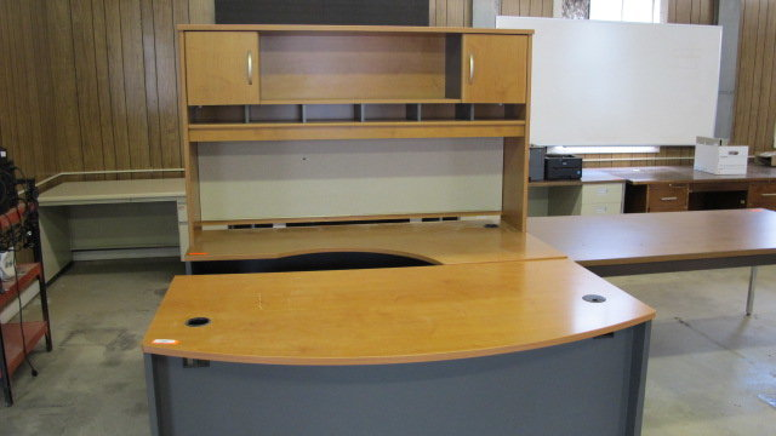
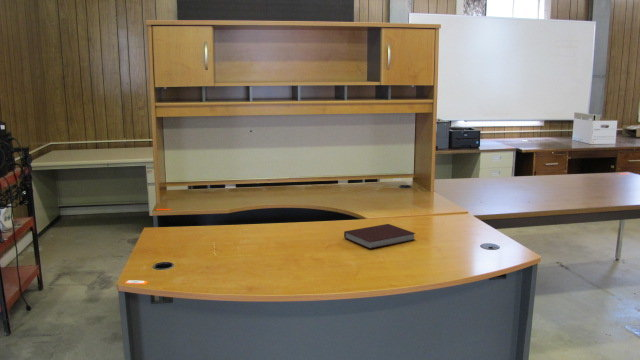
+ notebook [343,223,416,250]
